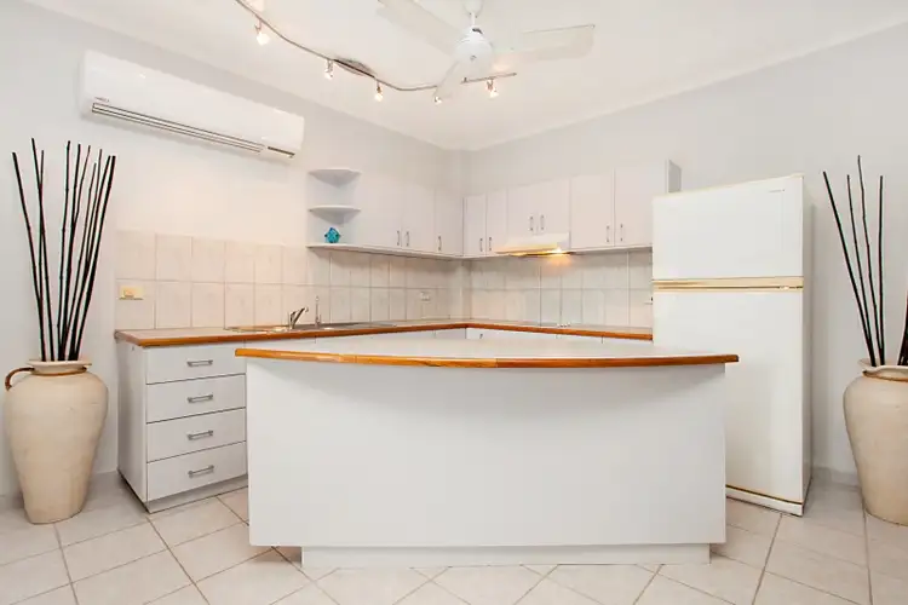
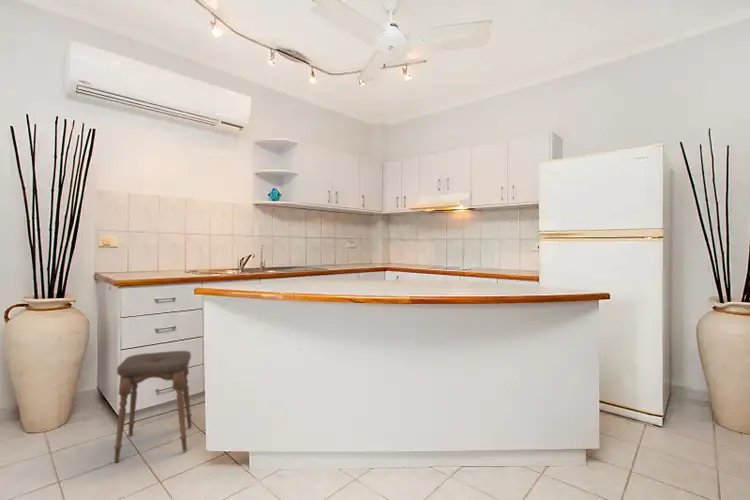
+ stool [113,350,193,464]
